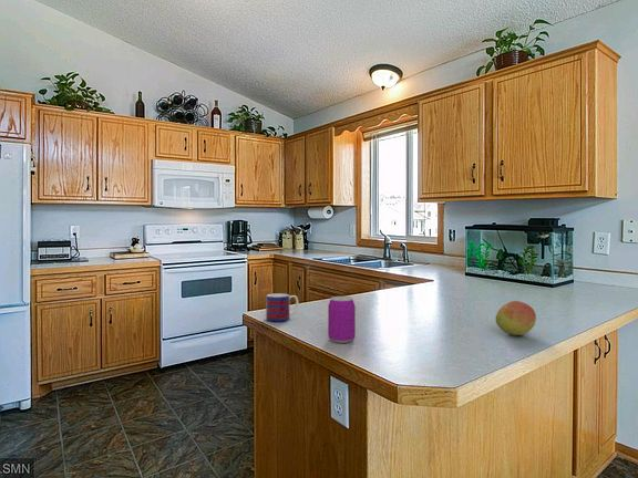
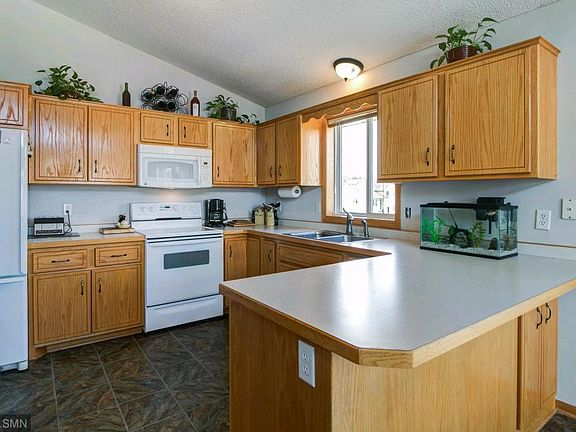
- mug [265,292,299,322]
- fruit [495,300,537,336]
- beverage can [327,295,357,344]
